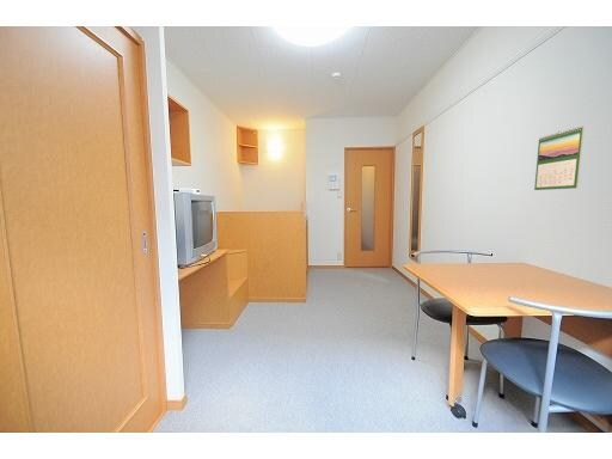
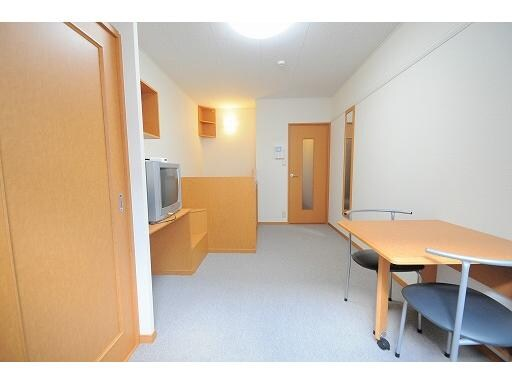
- calendar [533,124,586,191]
